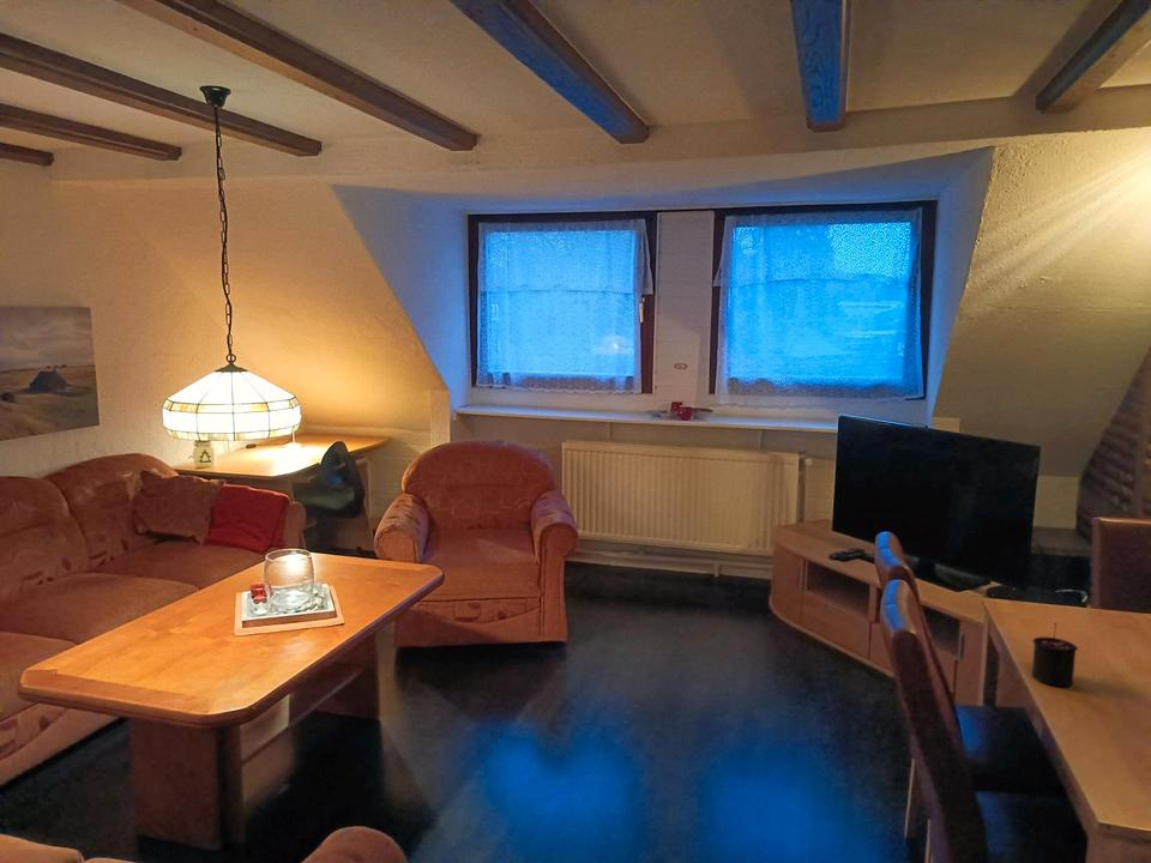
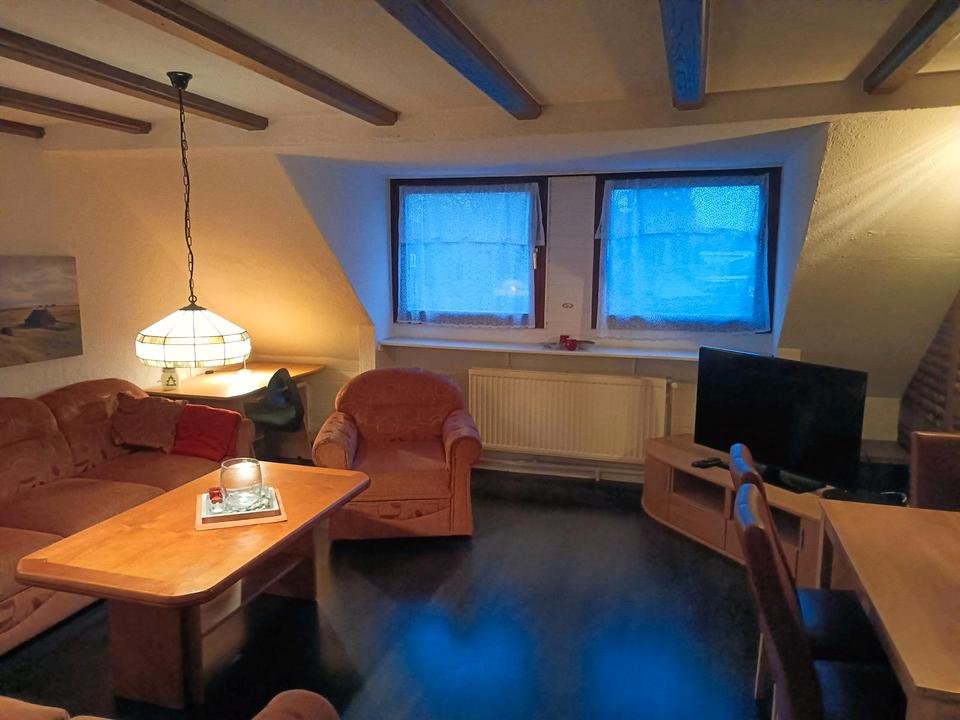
- candle [1031,622,1079,687]
